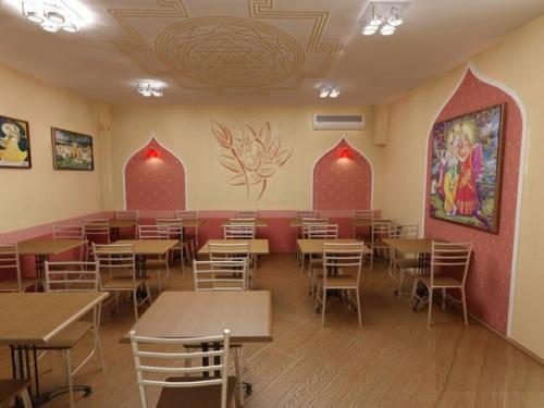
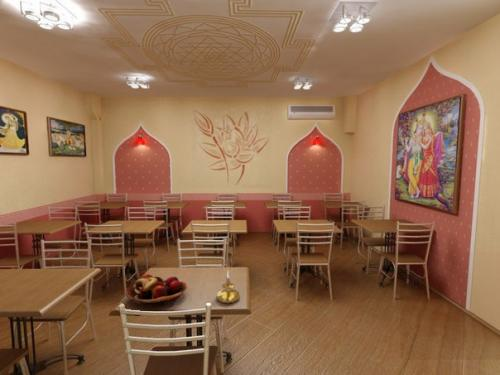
+ fruit basket [124,273,188,307]
+ candle holder [216,270,241,305]
